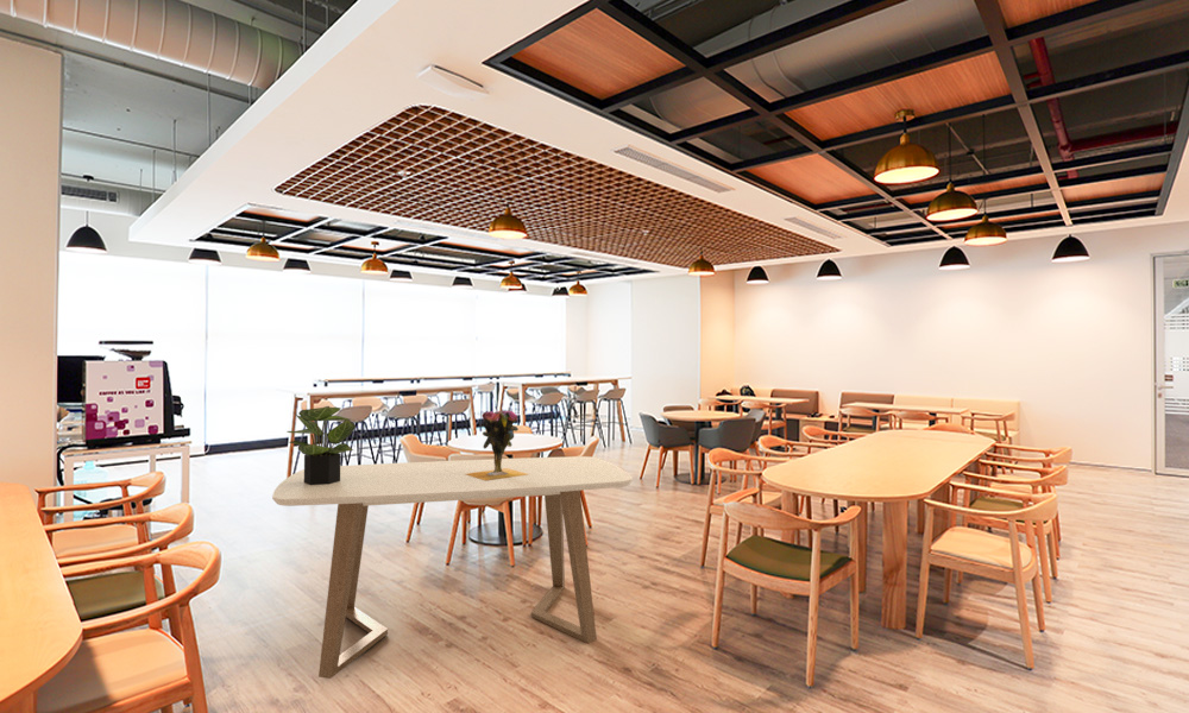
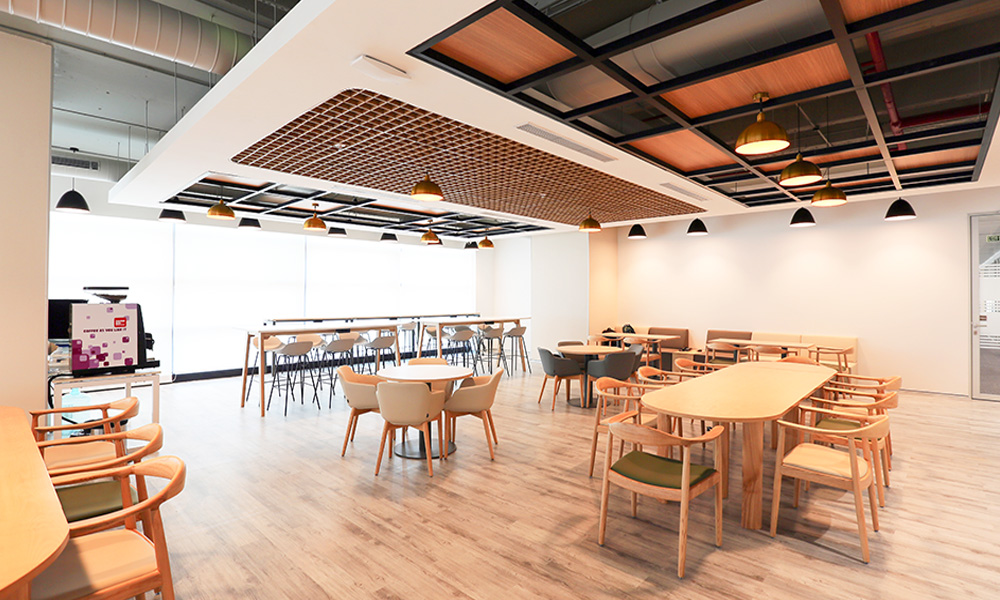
- potted plant [285,405,357,485]
- vase [466,409,527,480]
- dining table [271,455,634,680]
